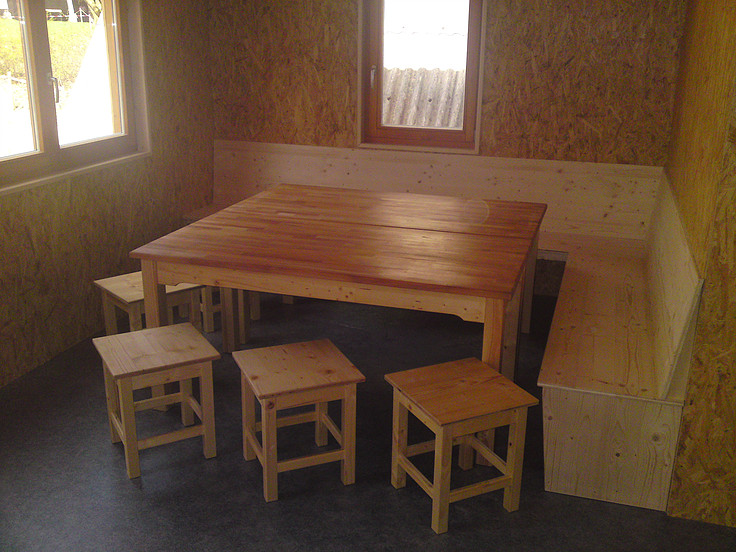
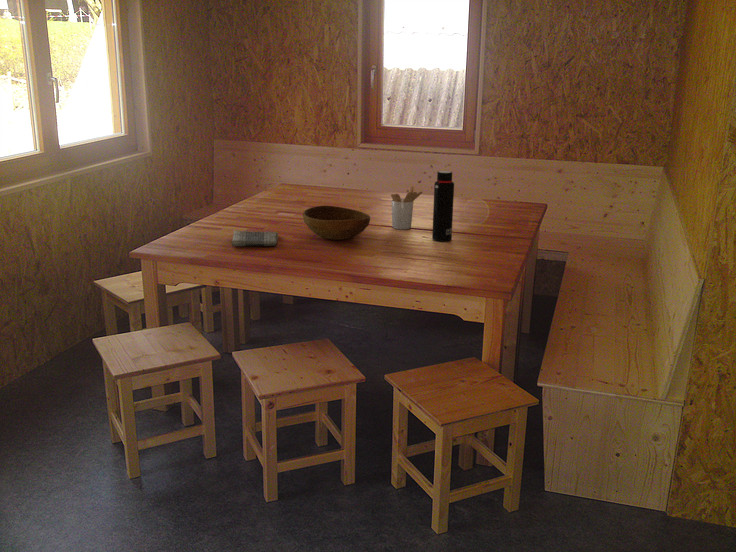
+ utensil holder [390,185,423,230]
+ water bottle [431,170,455,242]
+ dish towel [231,229,279,247]
+ bowl [302,205,371,241]
